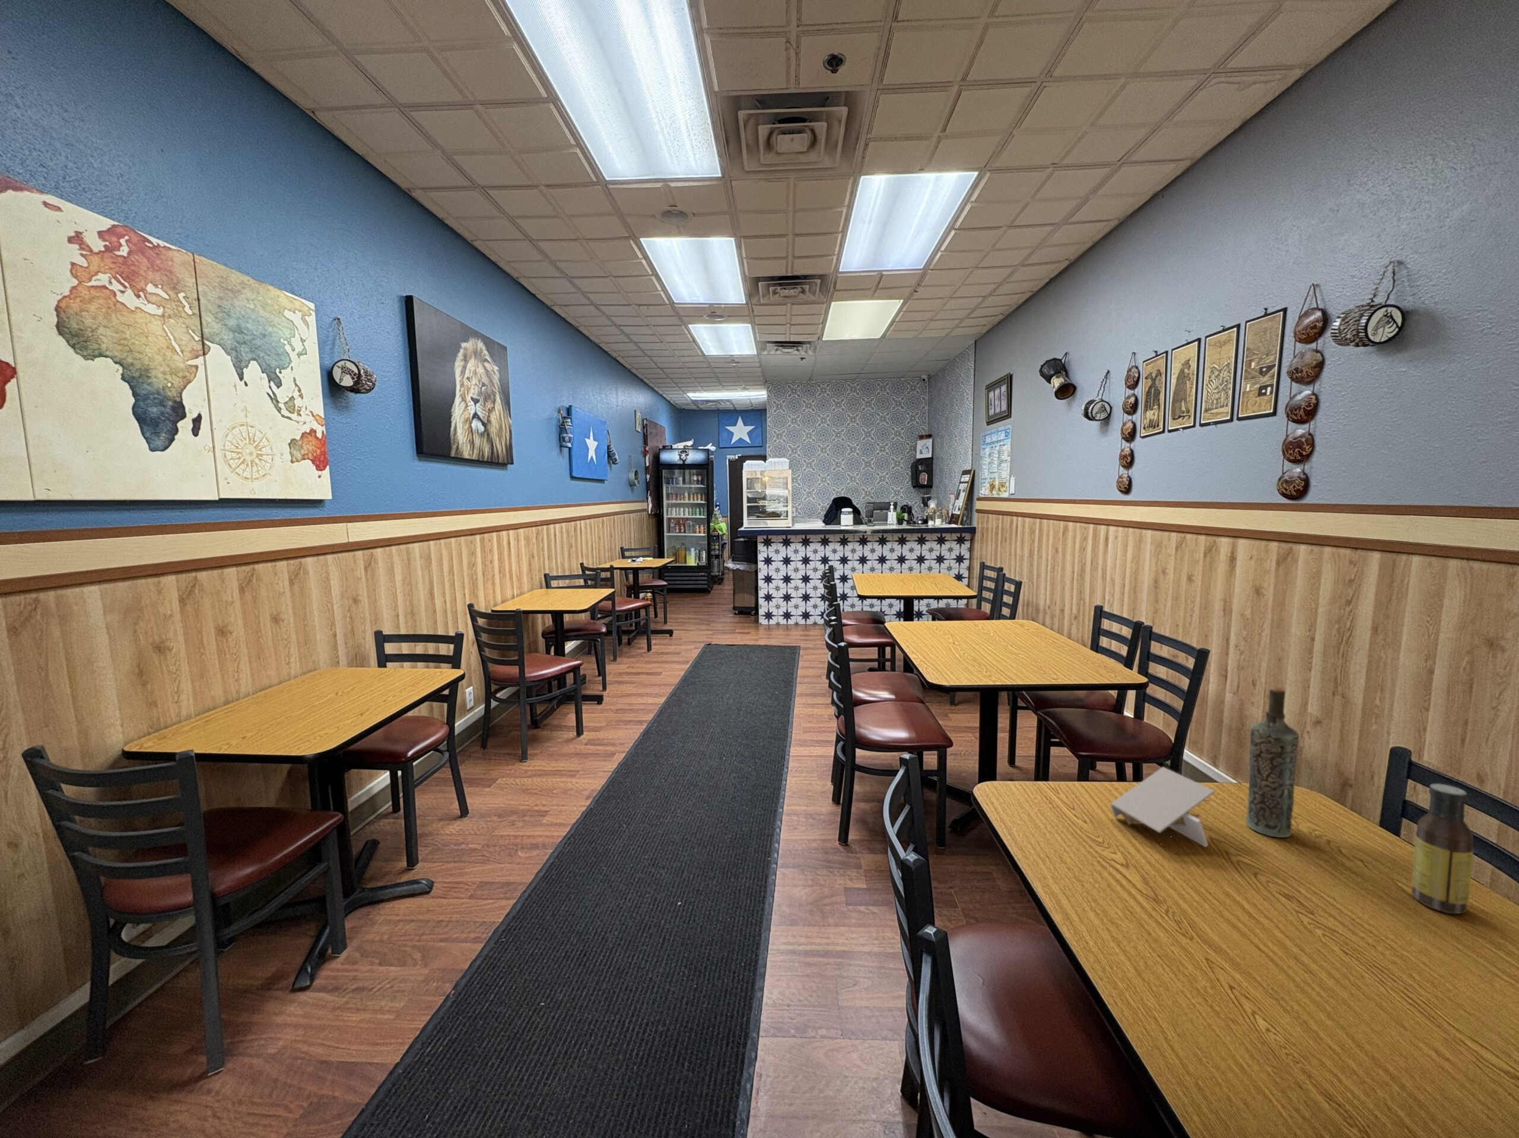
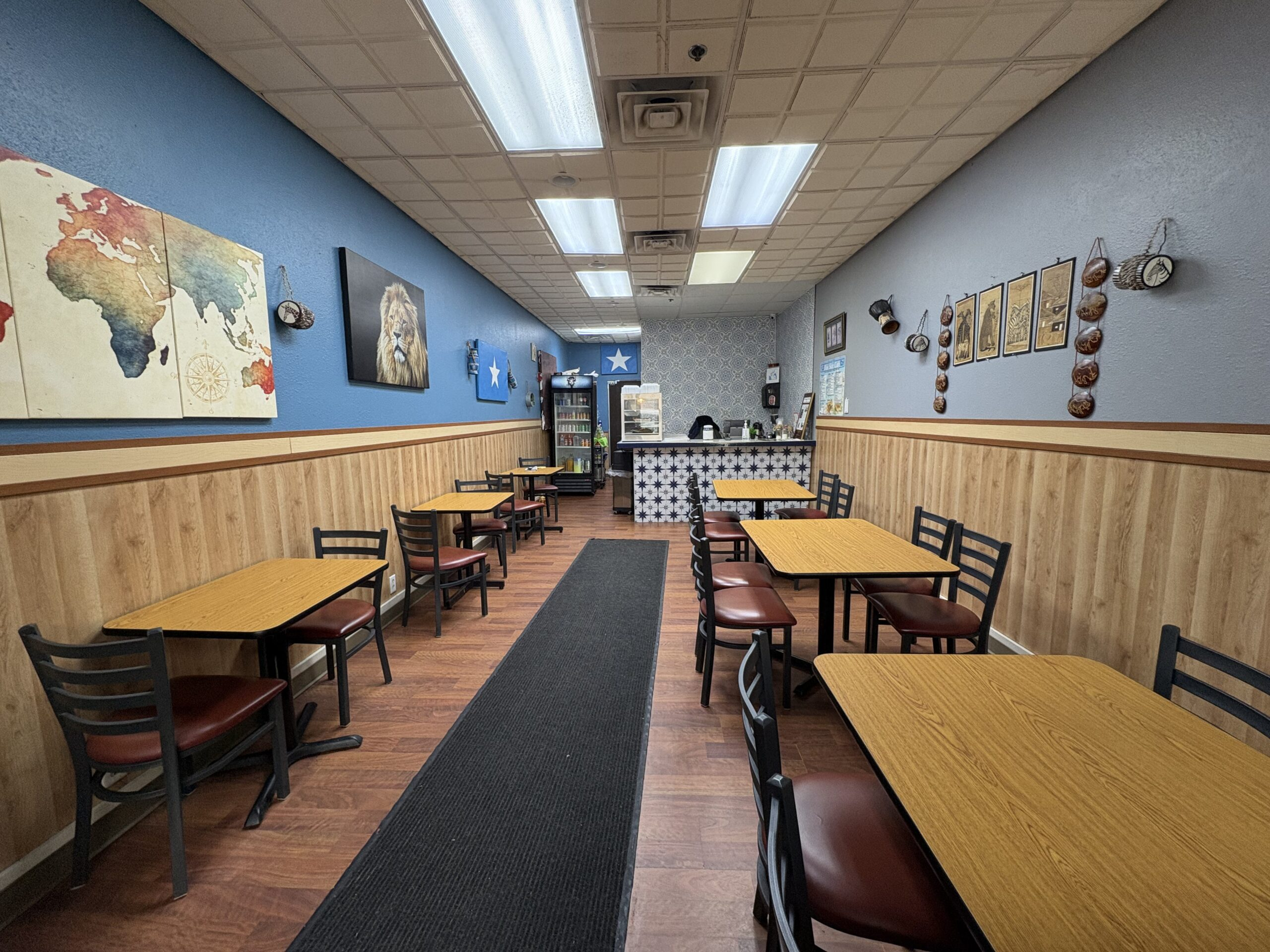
- sauce bottle [1411,783,1474,914]
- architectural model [1109,766,1215,848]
- bottle [1245,686,1299,838]
